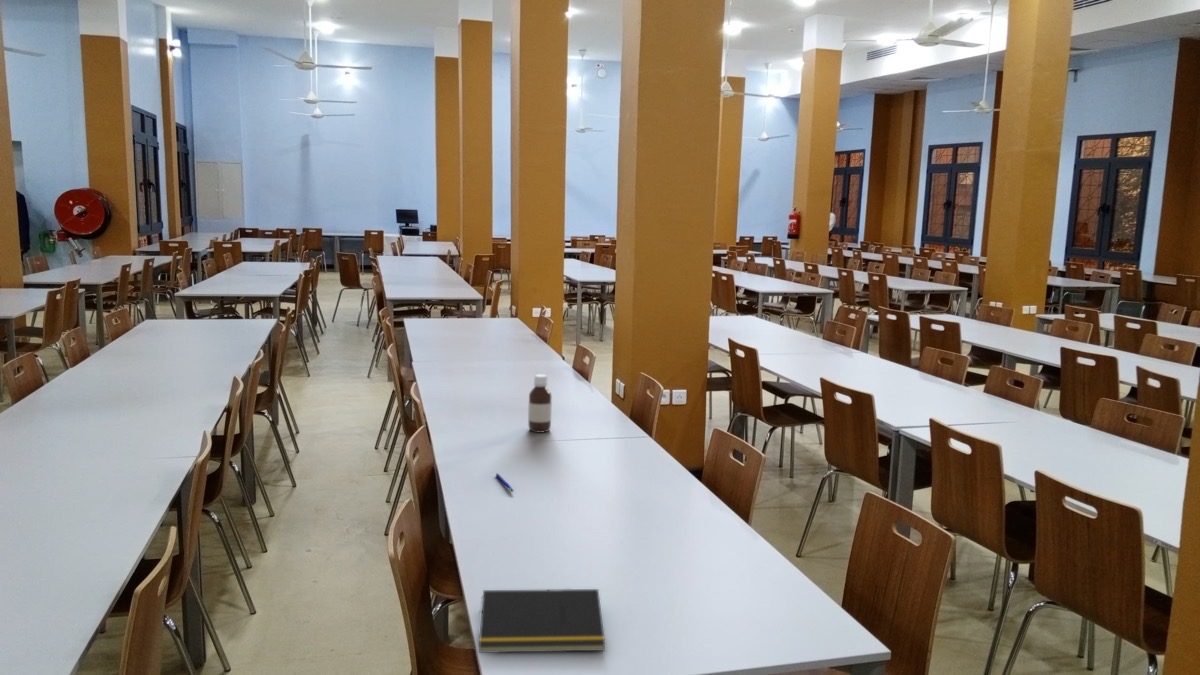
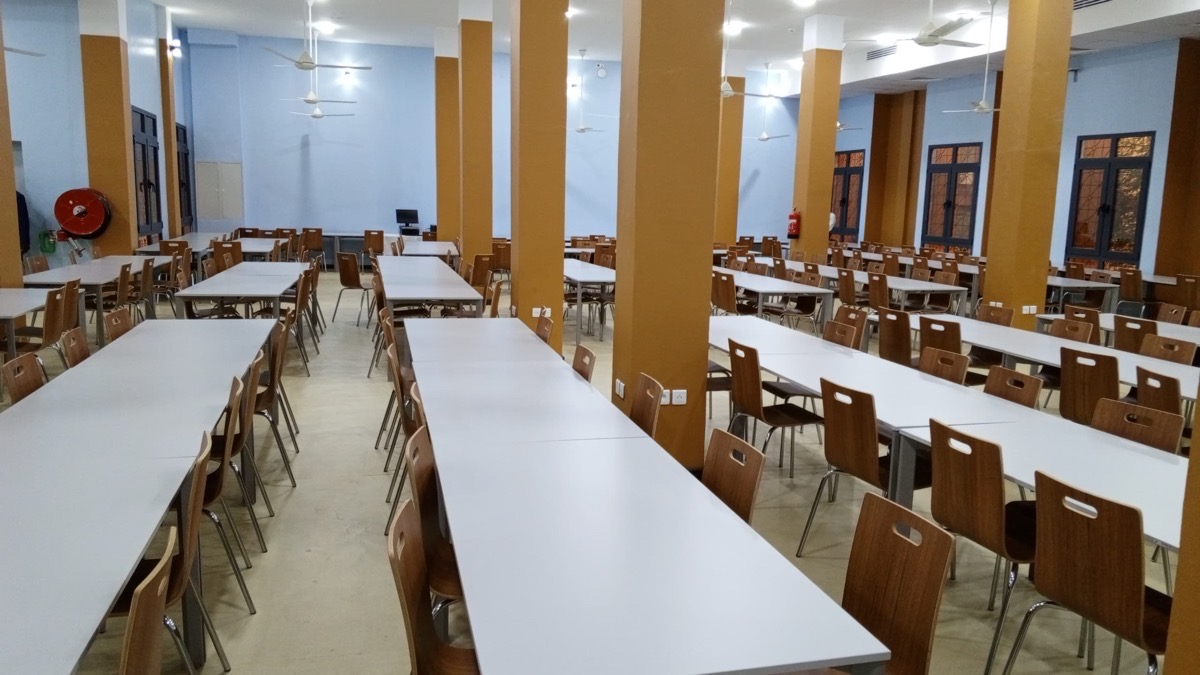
- bottle [527,374,553,434]
- notepad [478,588,606,654]
- pen [495,472,514,493]
